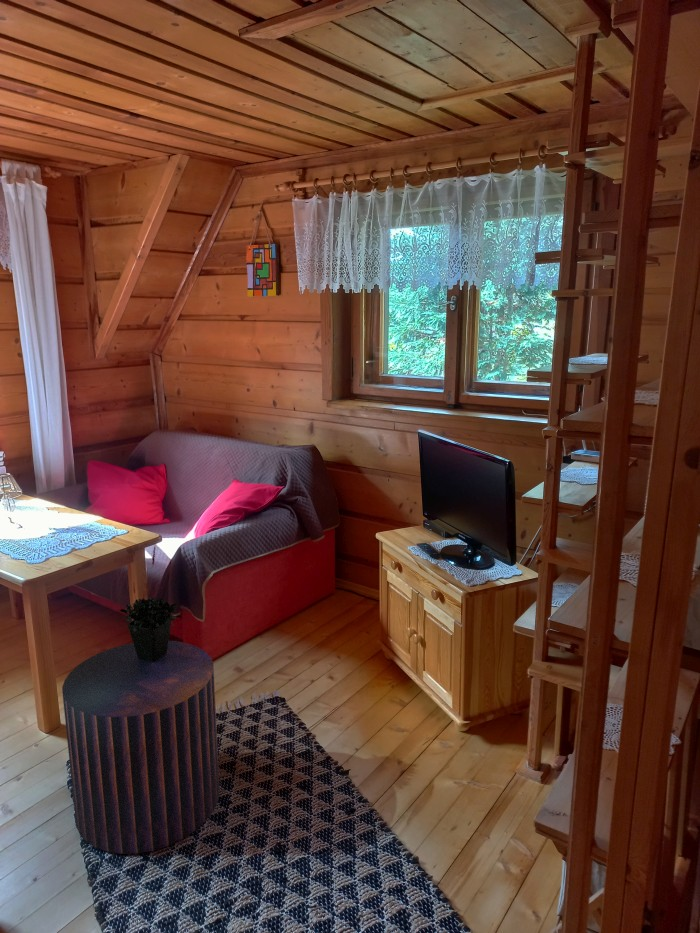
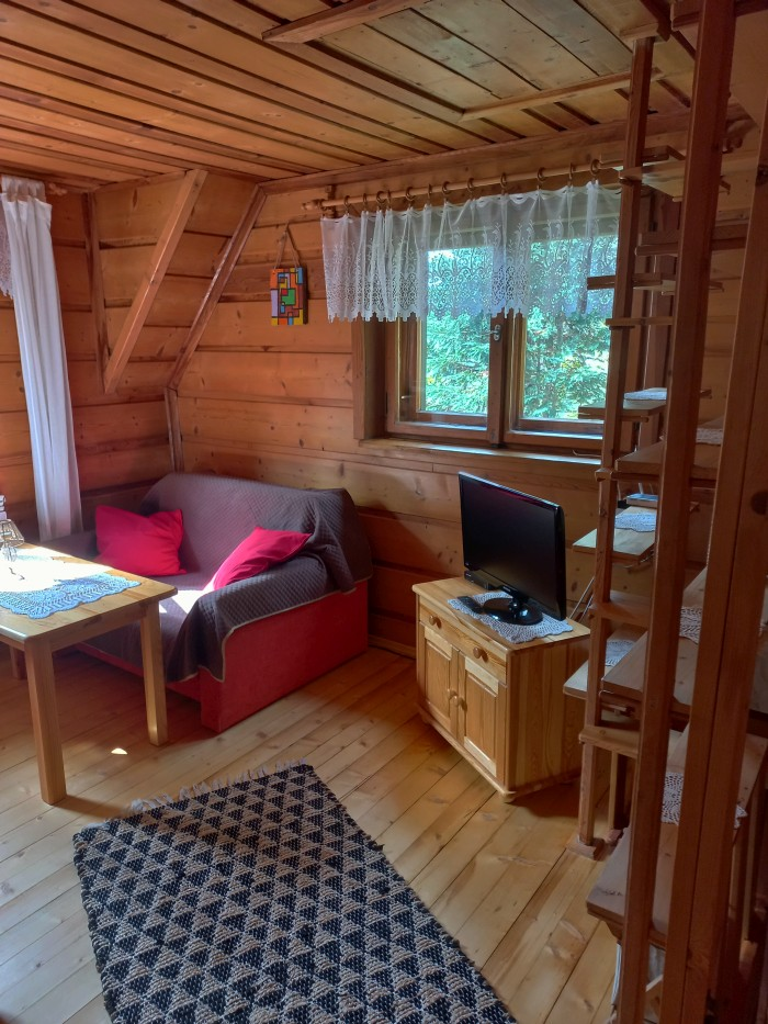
- potted plant [119,544,182,662]
- stool [61,640,220,855]
